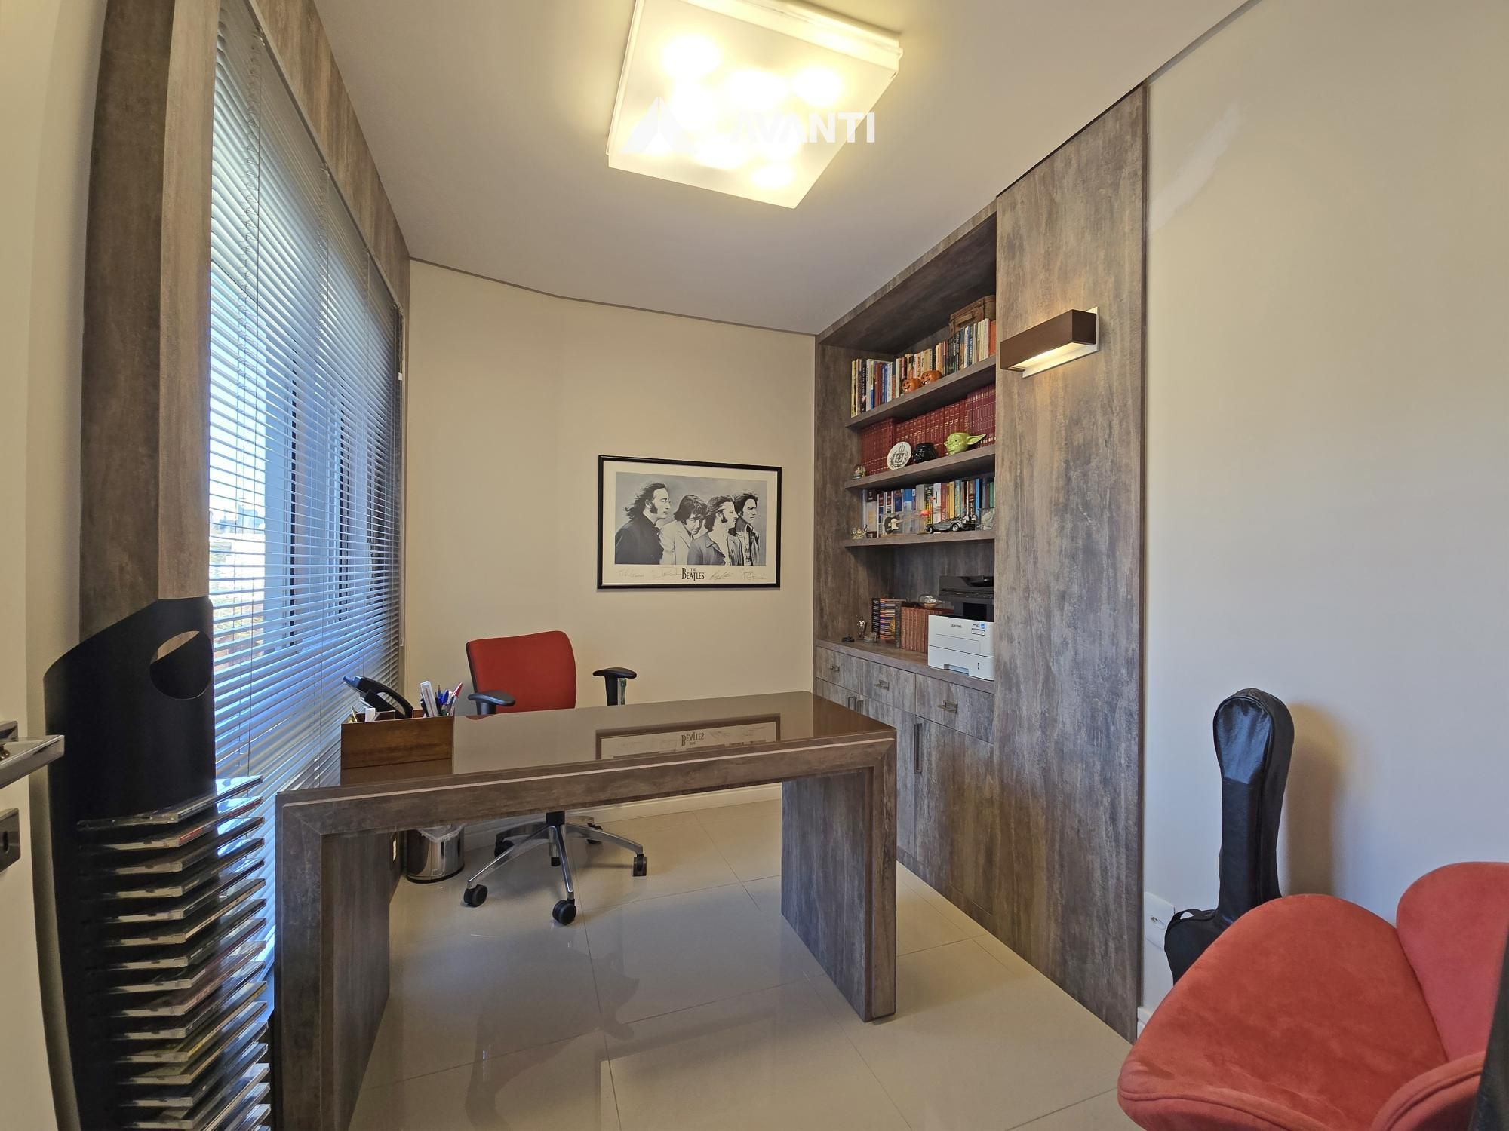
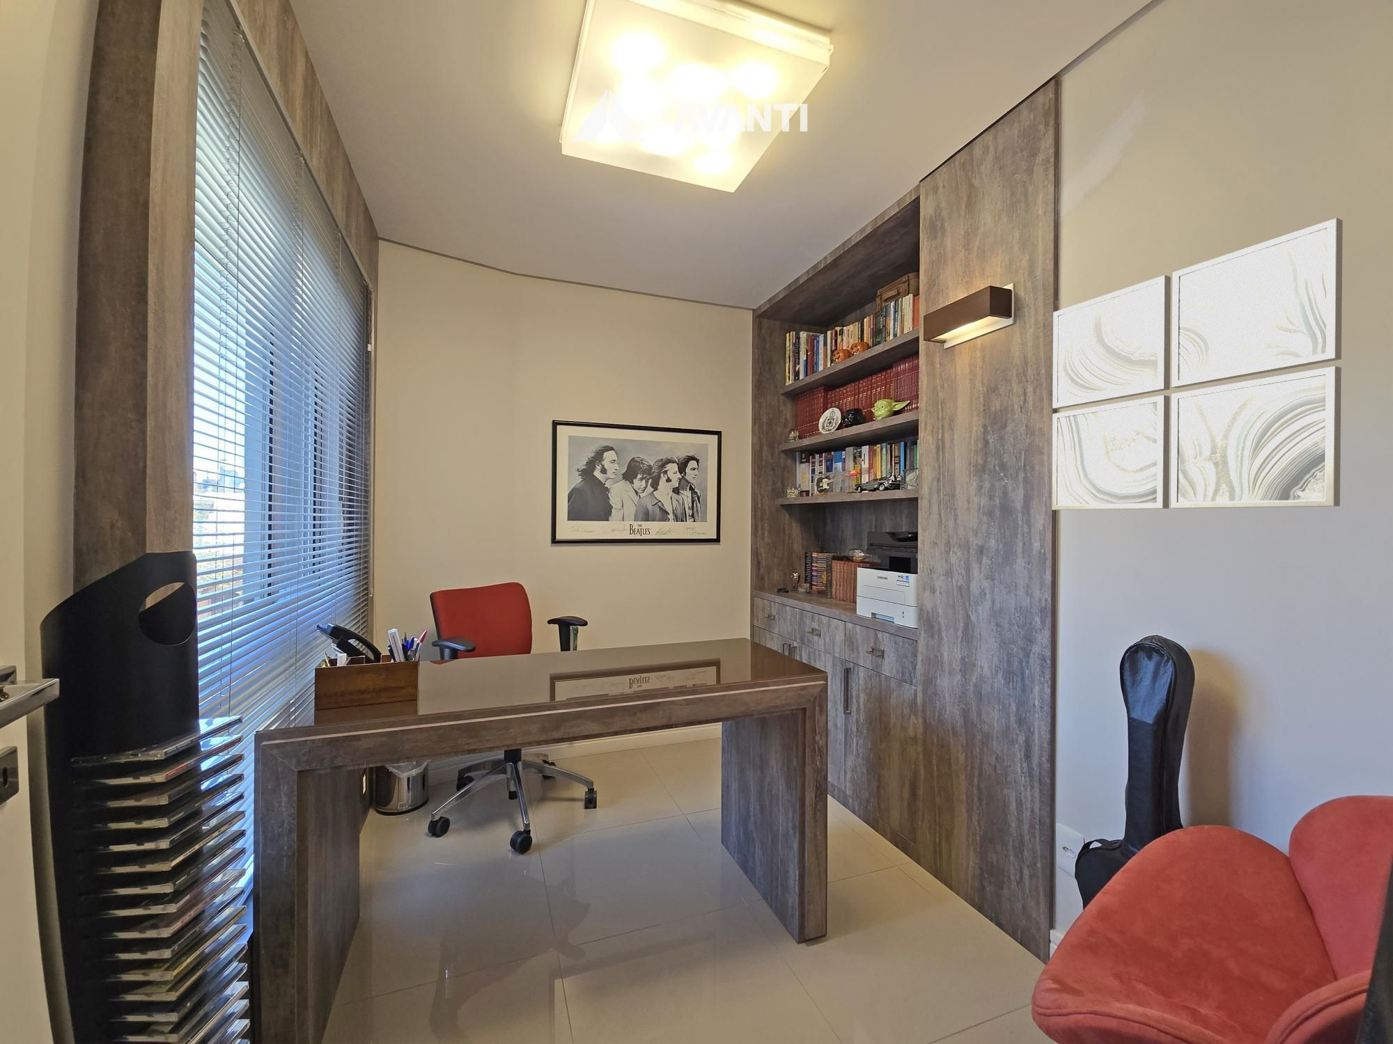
+ wall art [1051,217,1344,511]
